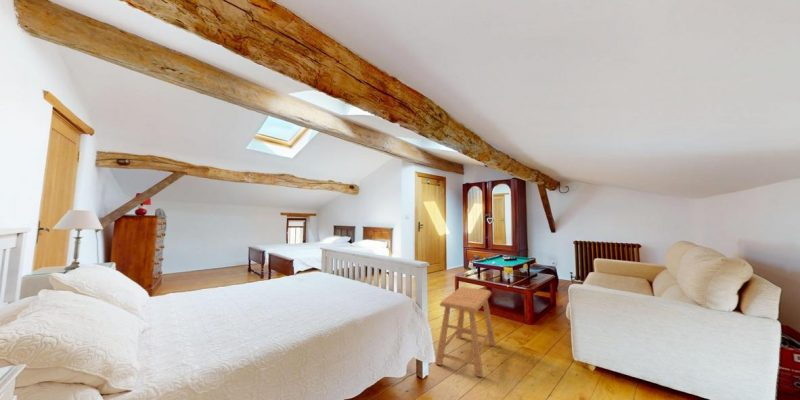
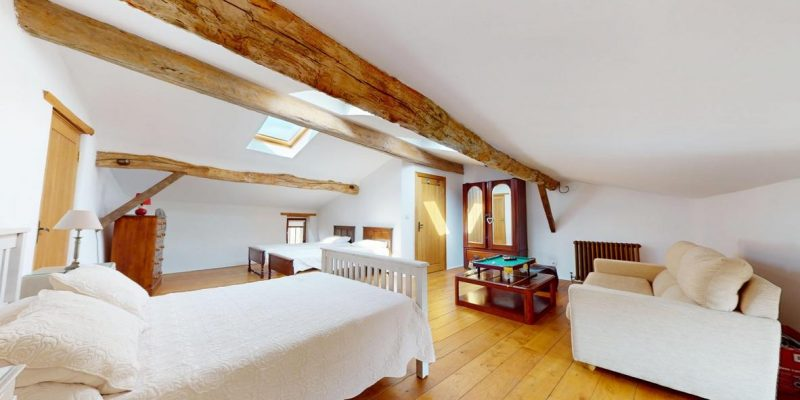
- stool [434,286,497,378]
